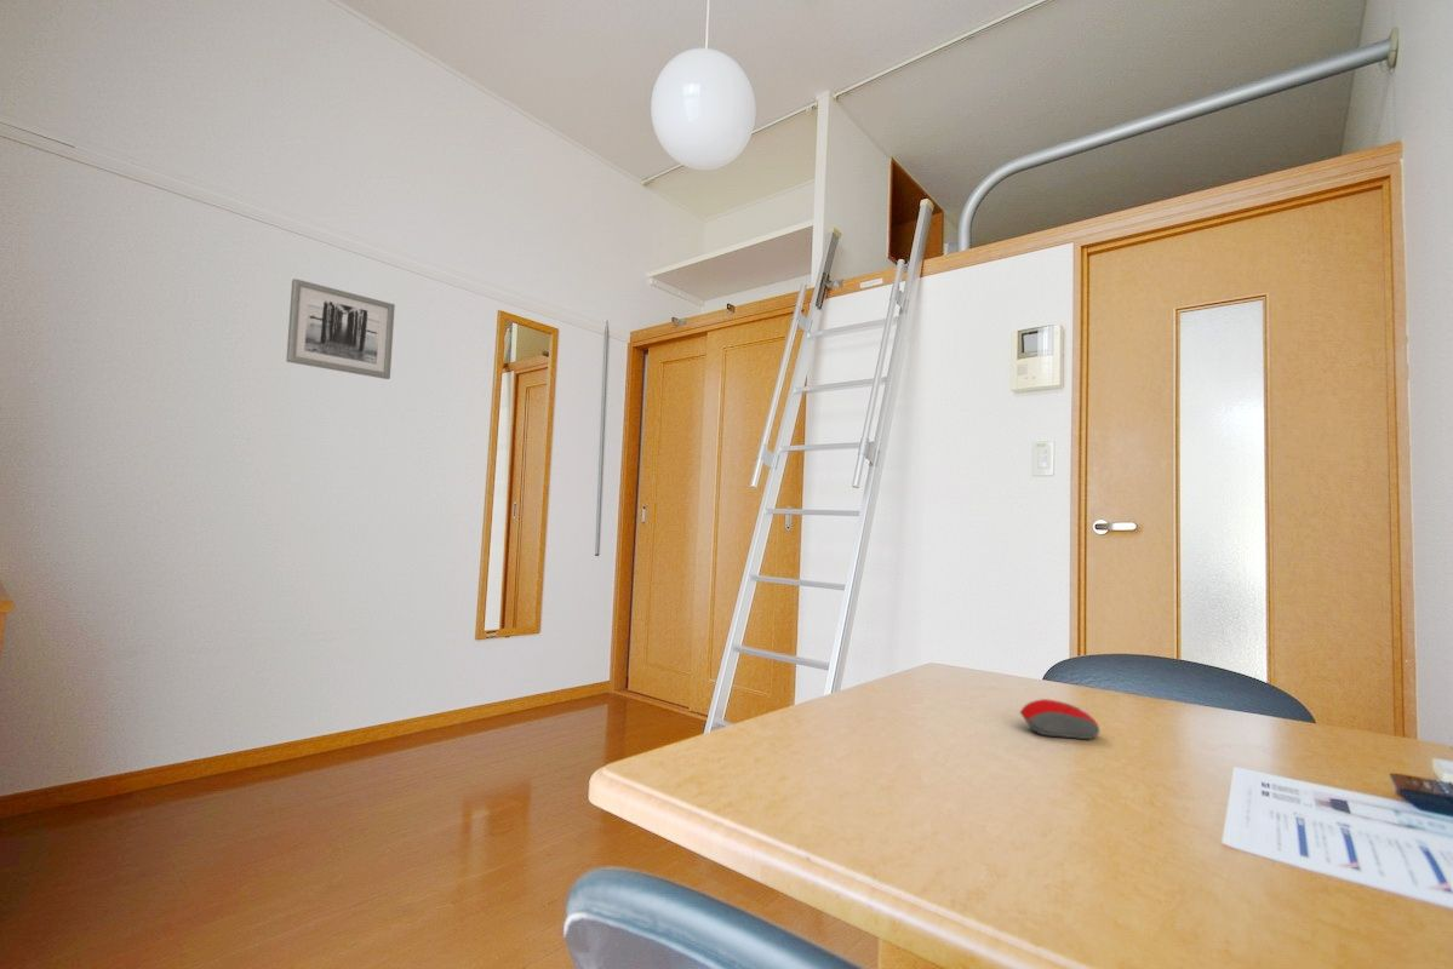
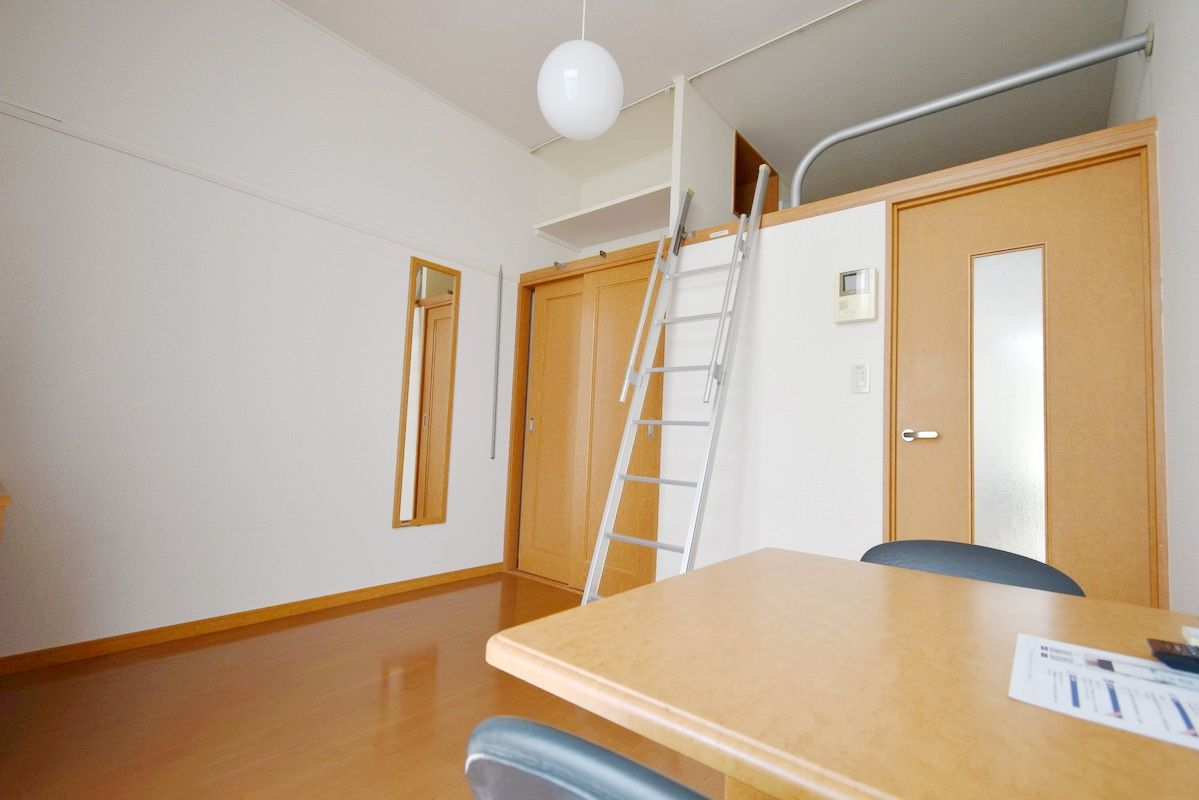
- wall art [285,277,396,380]
- computer mouse [1019,698,1100,740]
